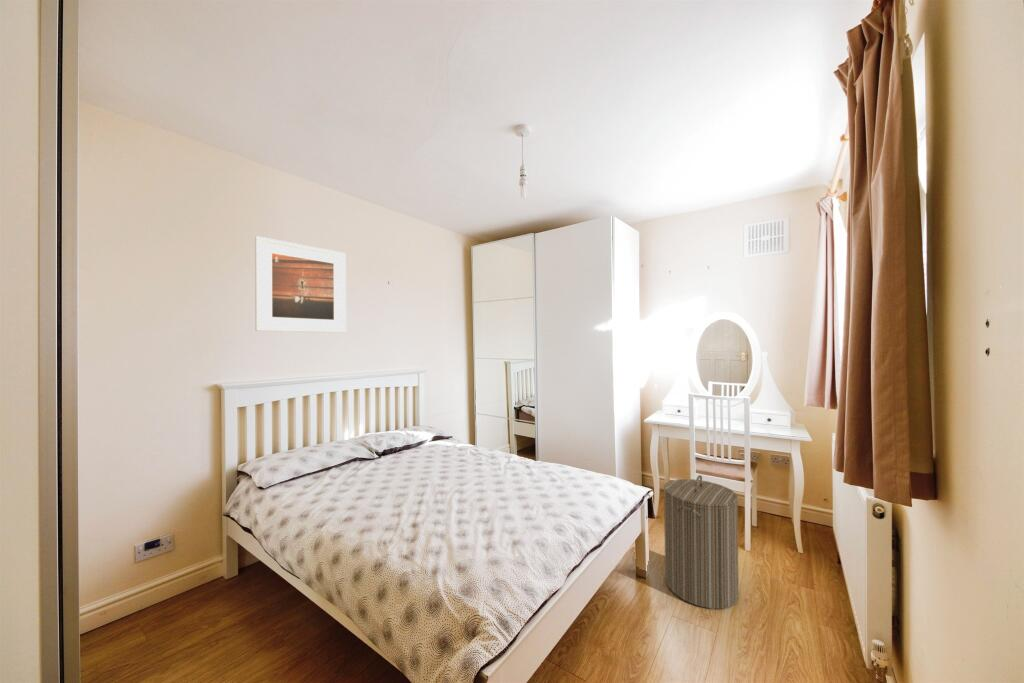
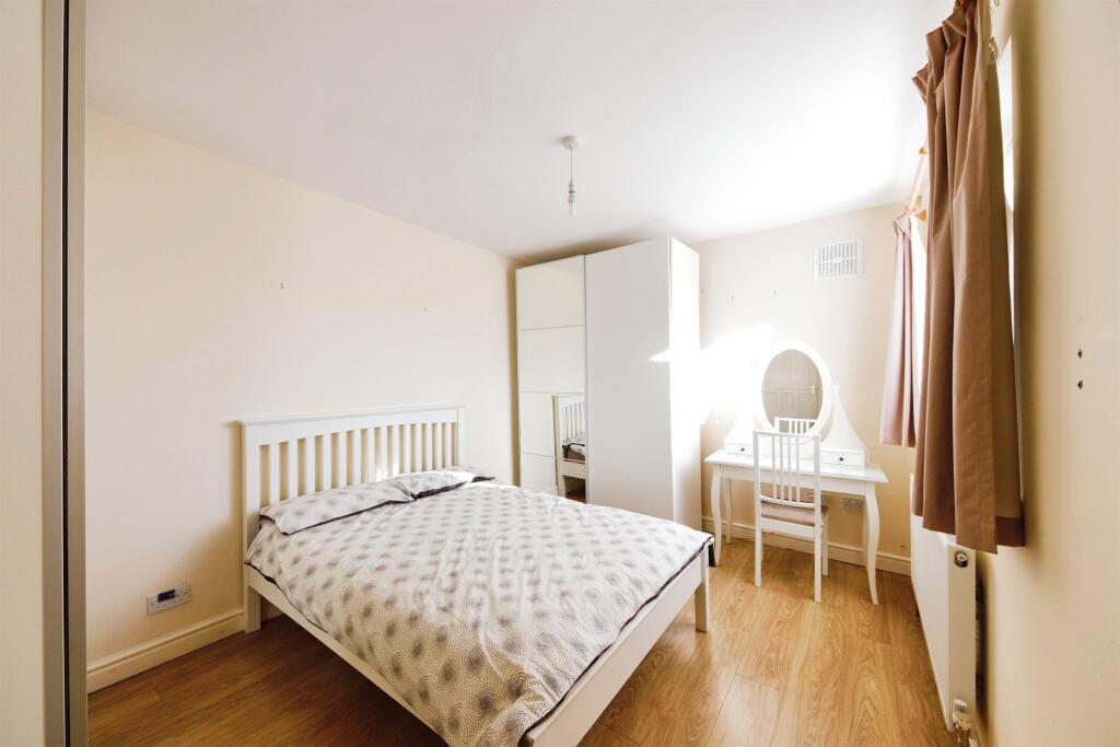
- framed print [254,235,347,334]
- laundry hamper [663,474,740,610]
